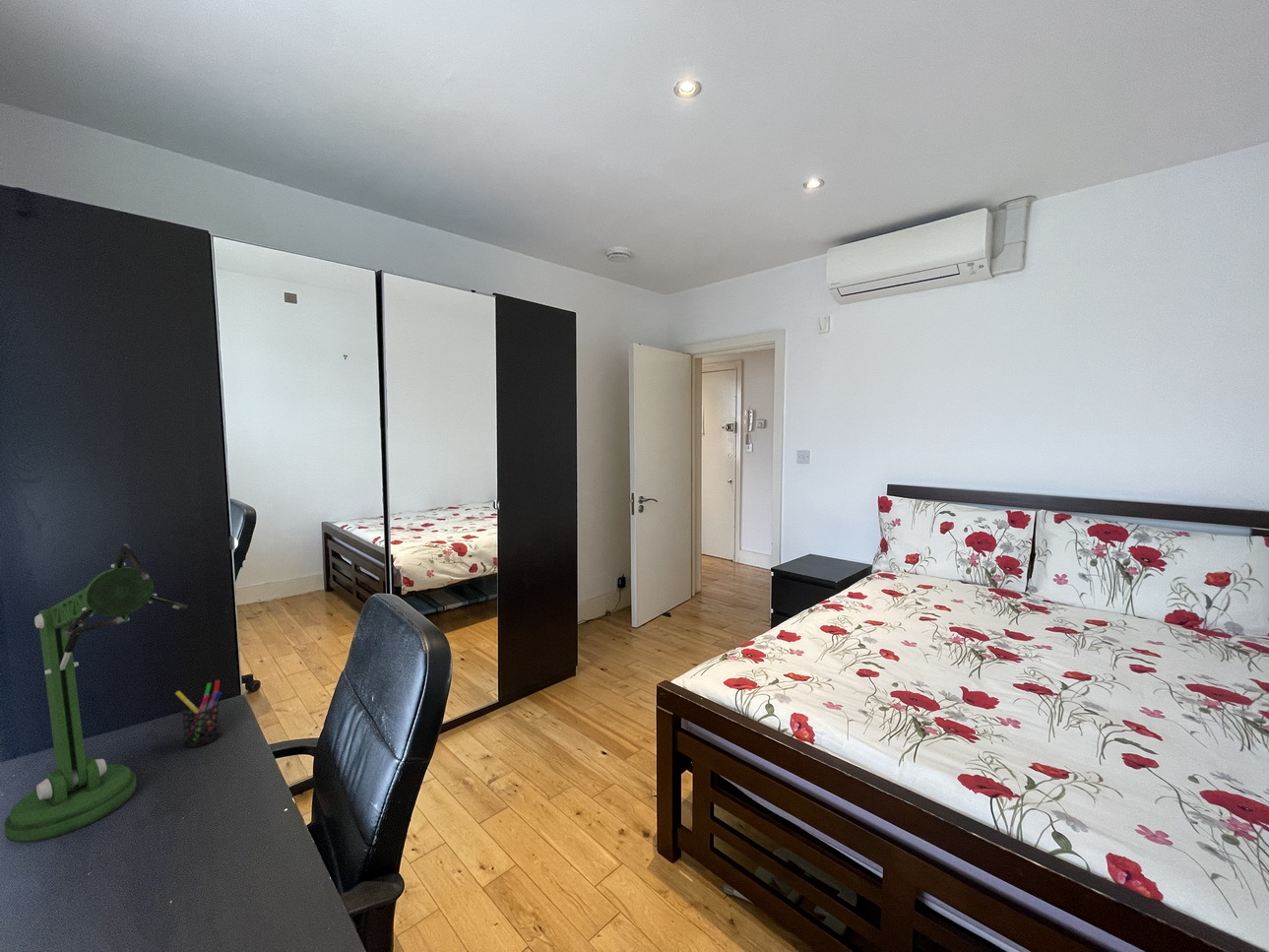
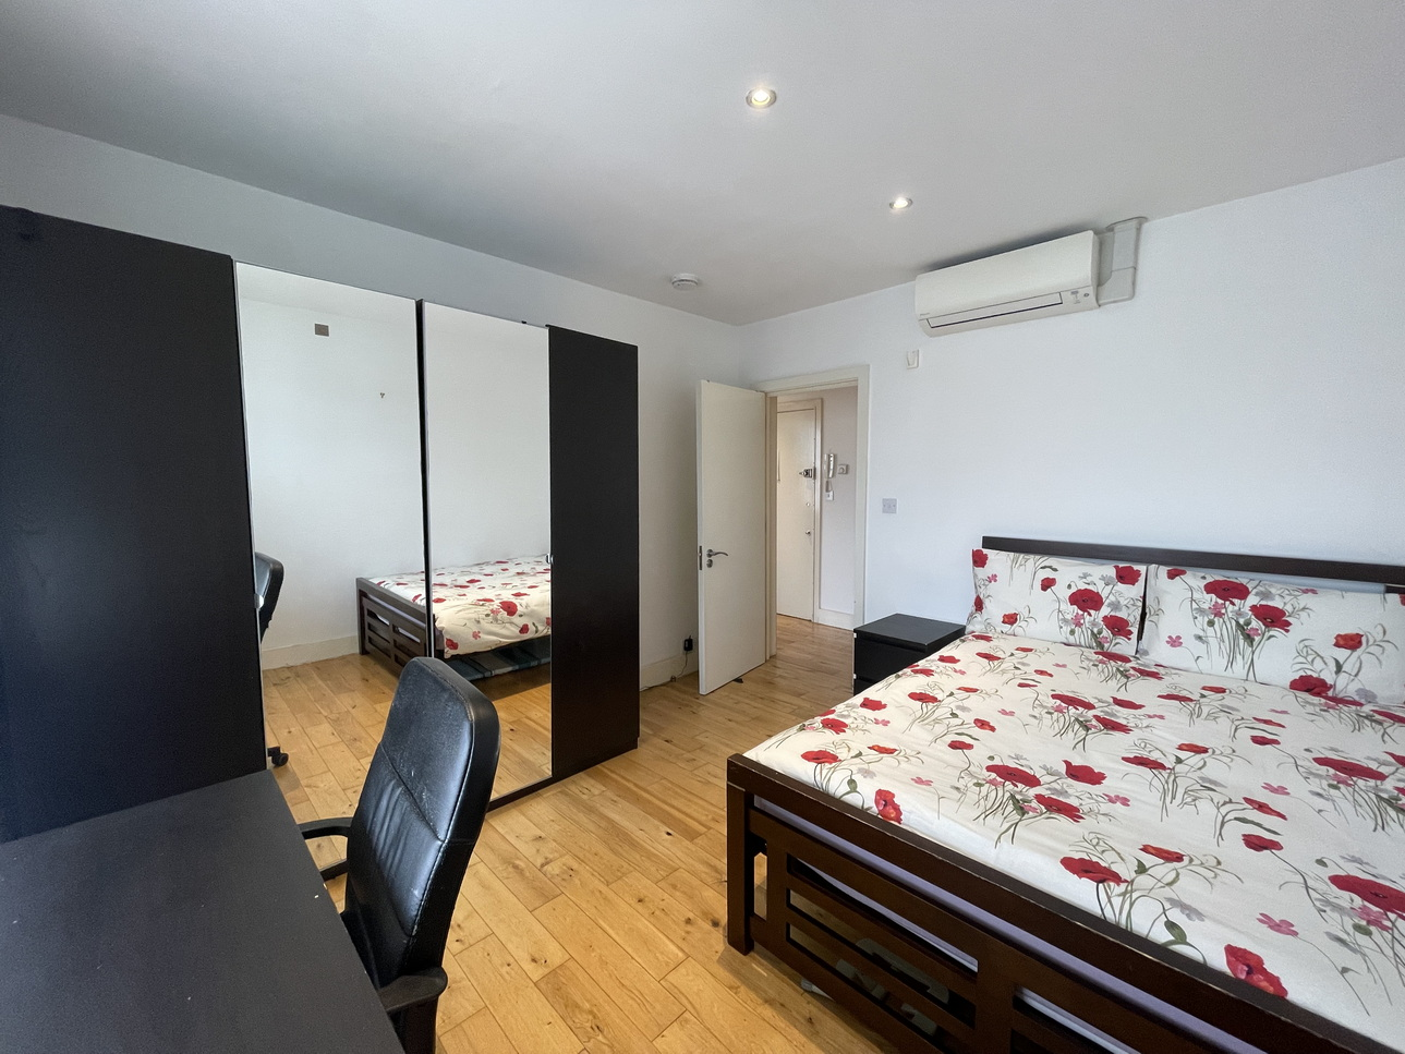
- pen holder [174,679,222,748]
- desk lamp [3,542,188,844]
